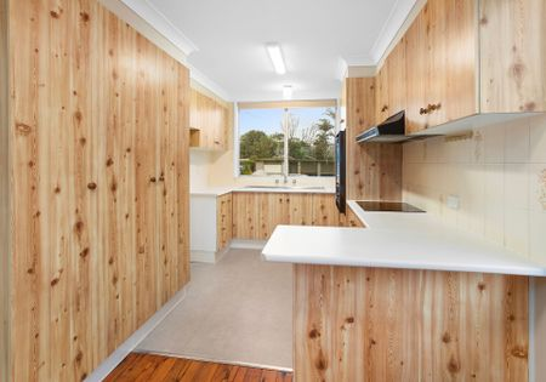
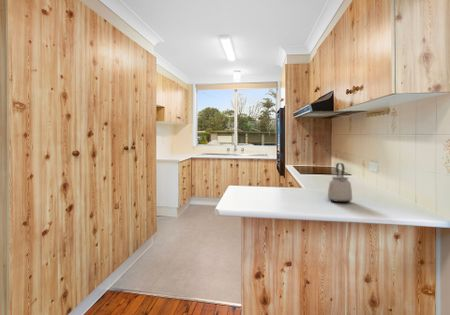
+ kettle [327,162,353,203]
